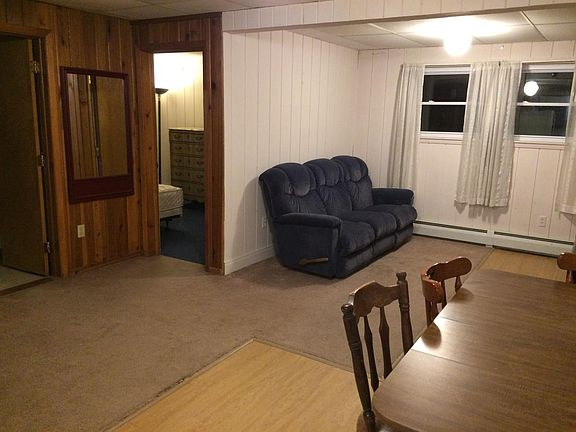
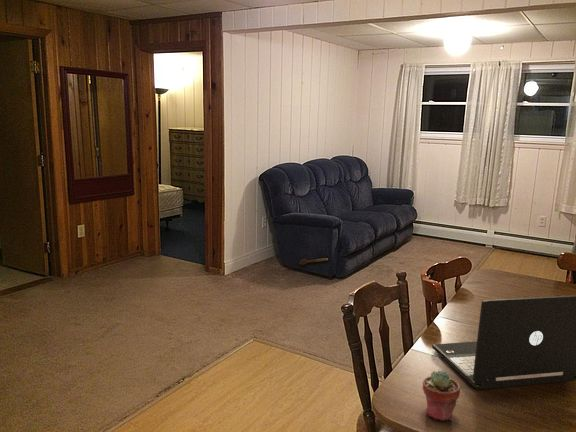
+ laptop [431,294,576,390]
+ potted succulent [422,369,461,422]
